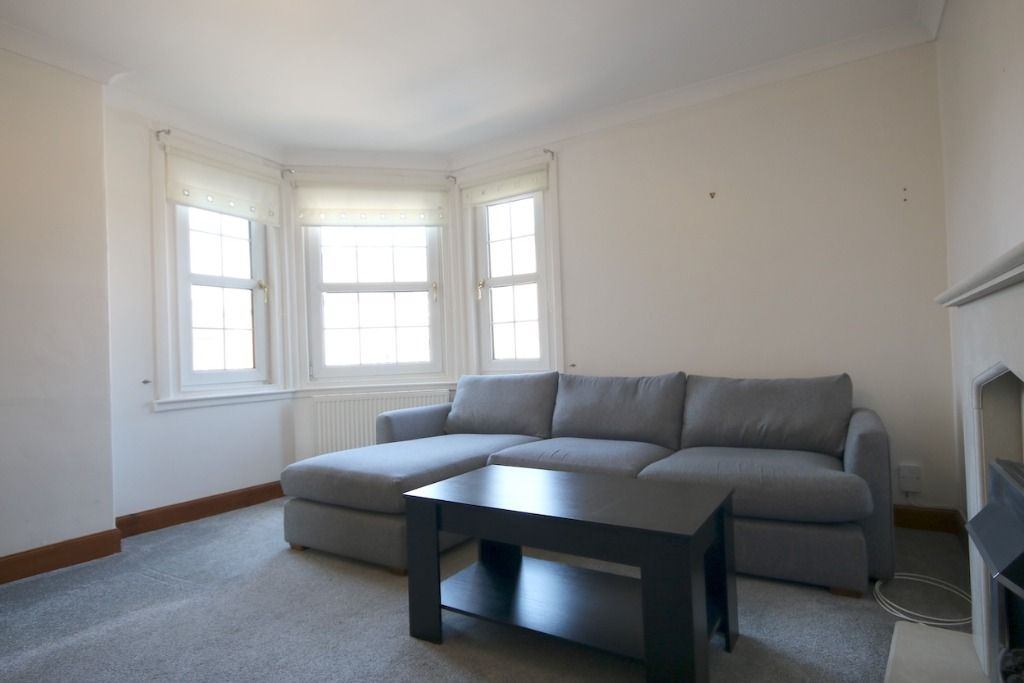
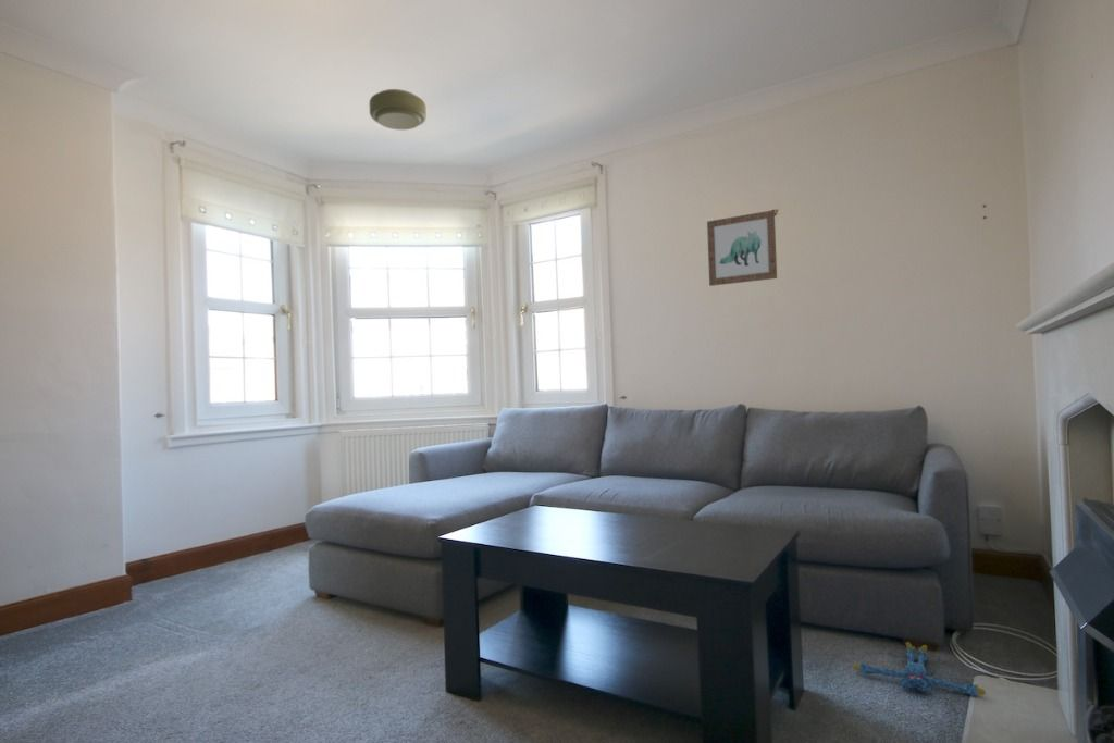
+ plush toy [852,641,987,697]
+ ceiling light [368,88,428,131]
+ wall art [706,209,778,287]
